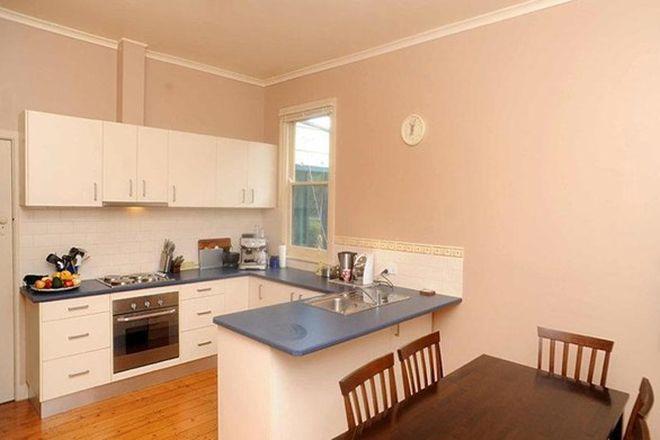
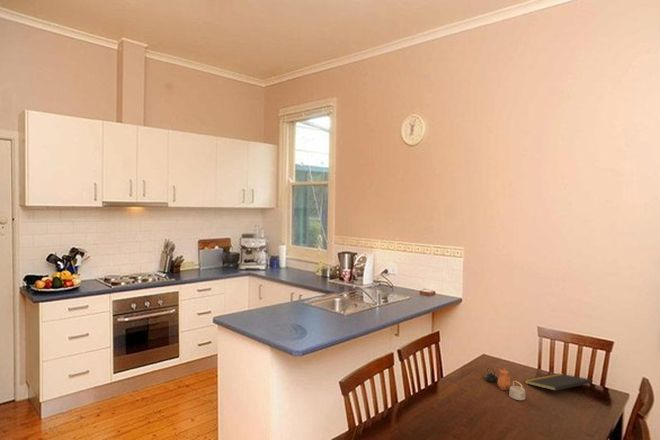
+ teapot [483,367,527,401]
+ notepad [523,372,594,392]
